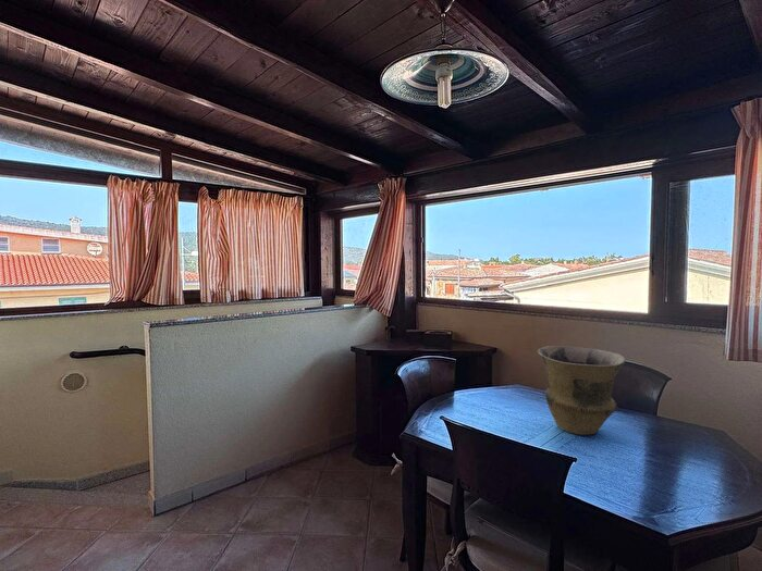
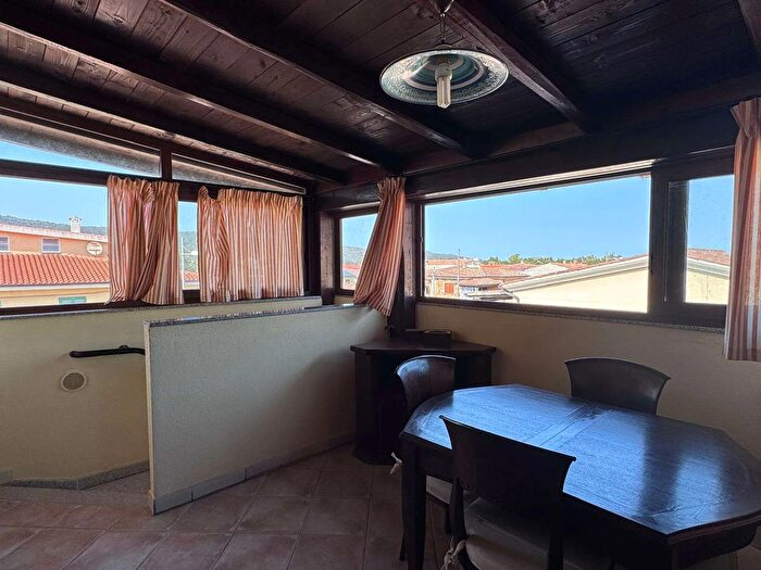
- vase [537,345,626,436]
